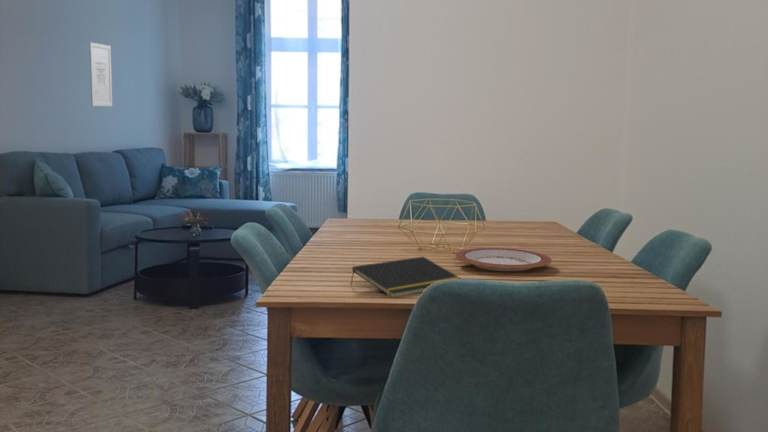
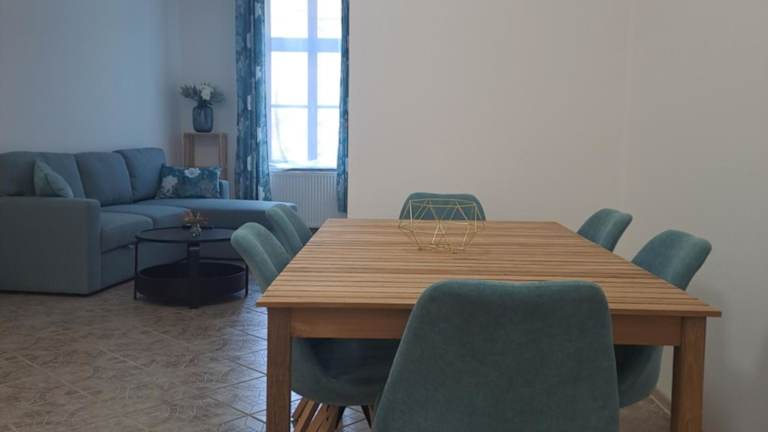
- plate [454,247,553,272]
- notepad [349,256,463,298]
- wall art [88,41,113,107]
